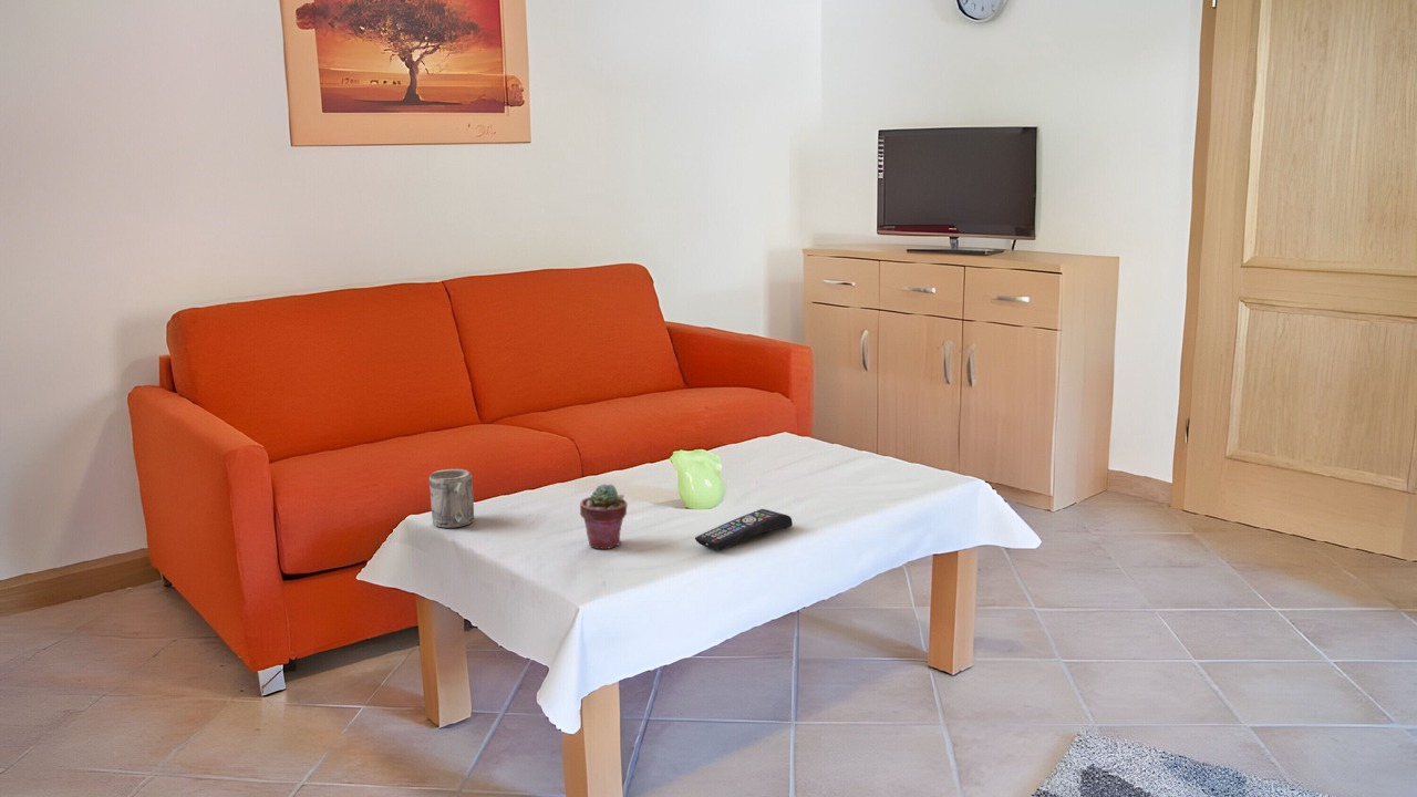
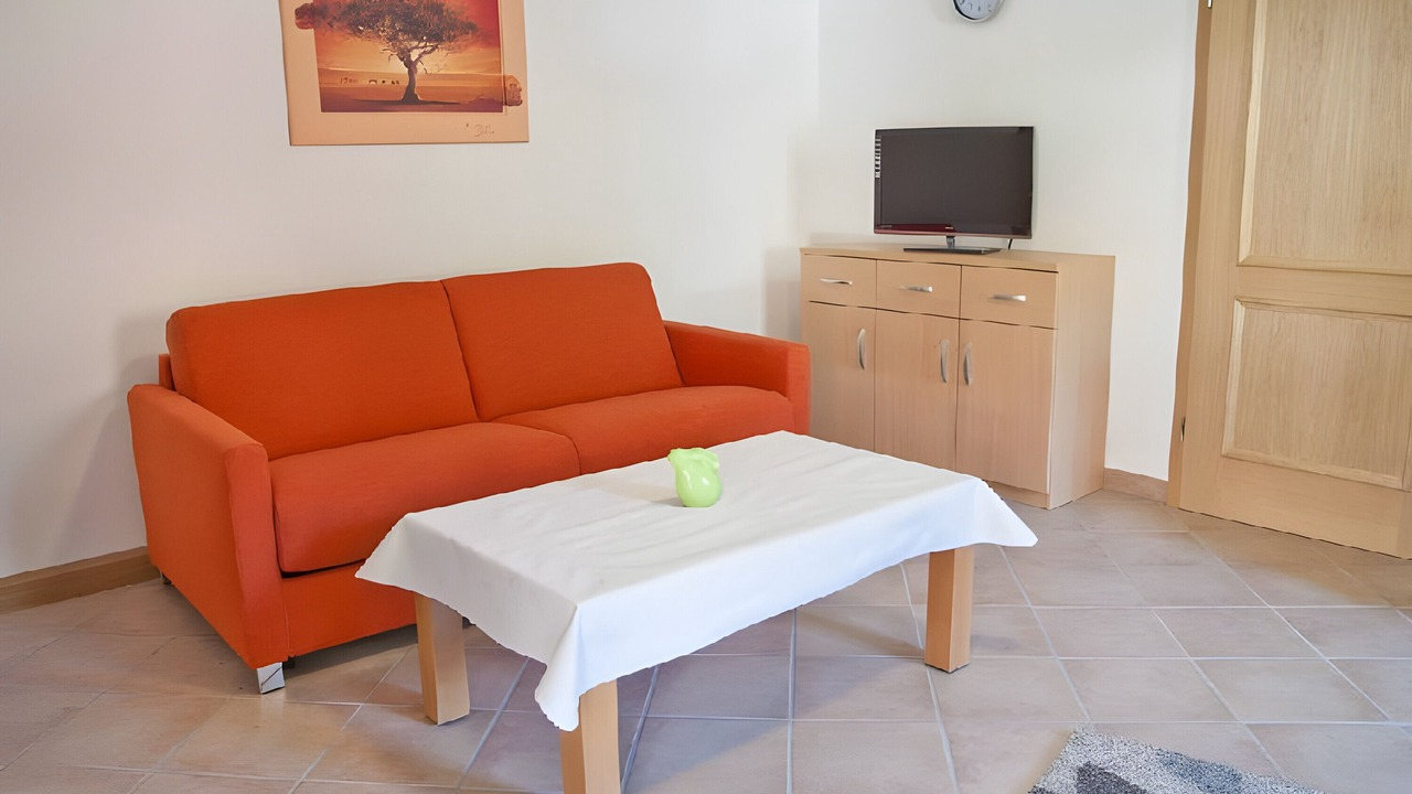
- potted succulent [579,483,629,550]
- mug [428,468,475,529]
- remote control [694,508,794,551]
